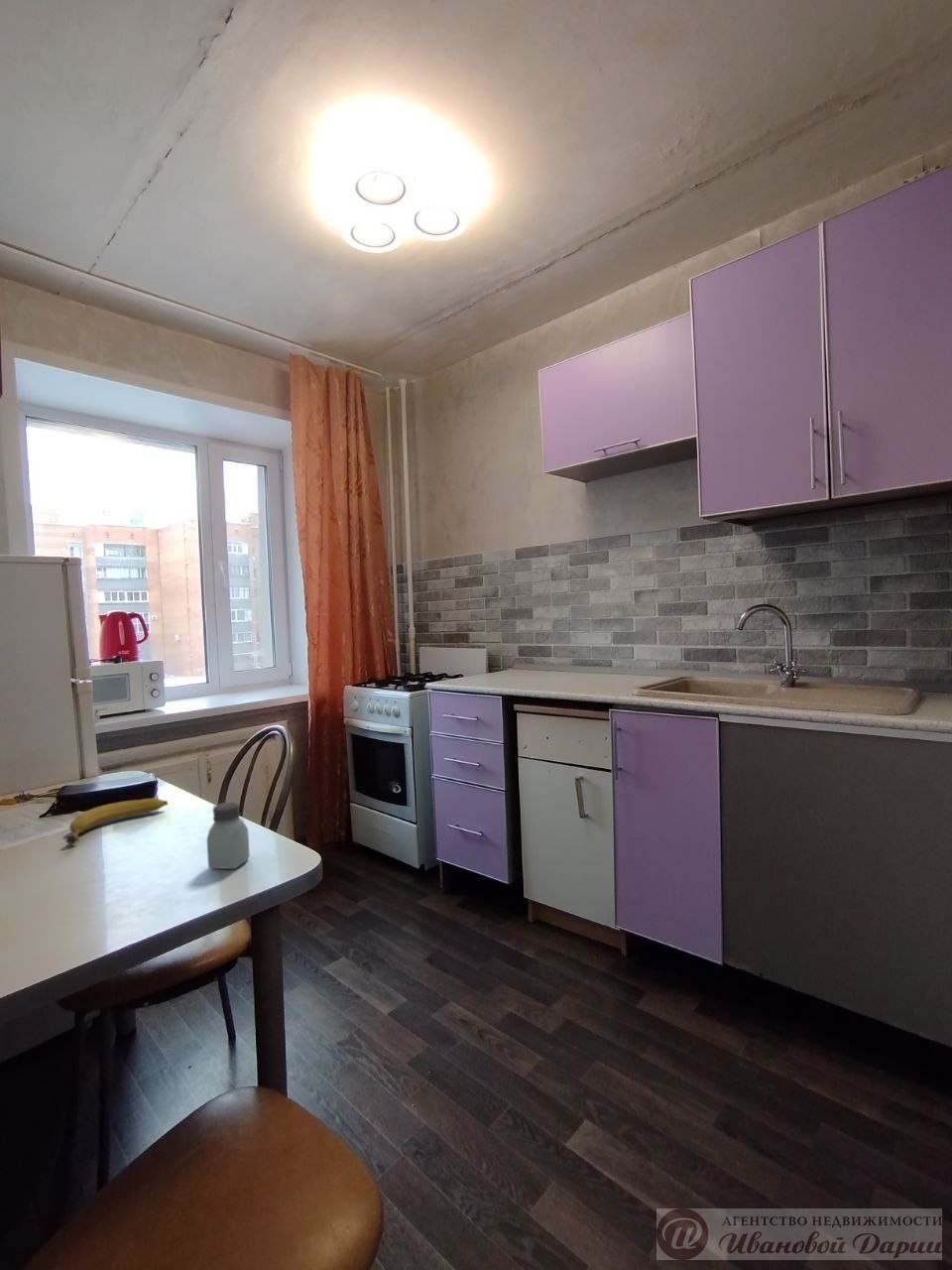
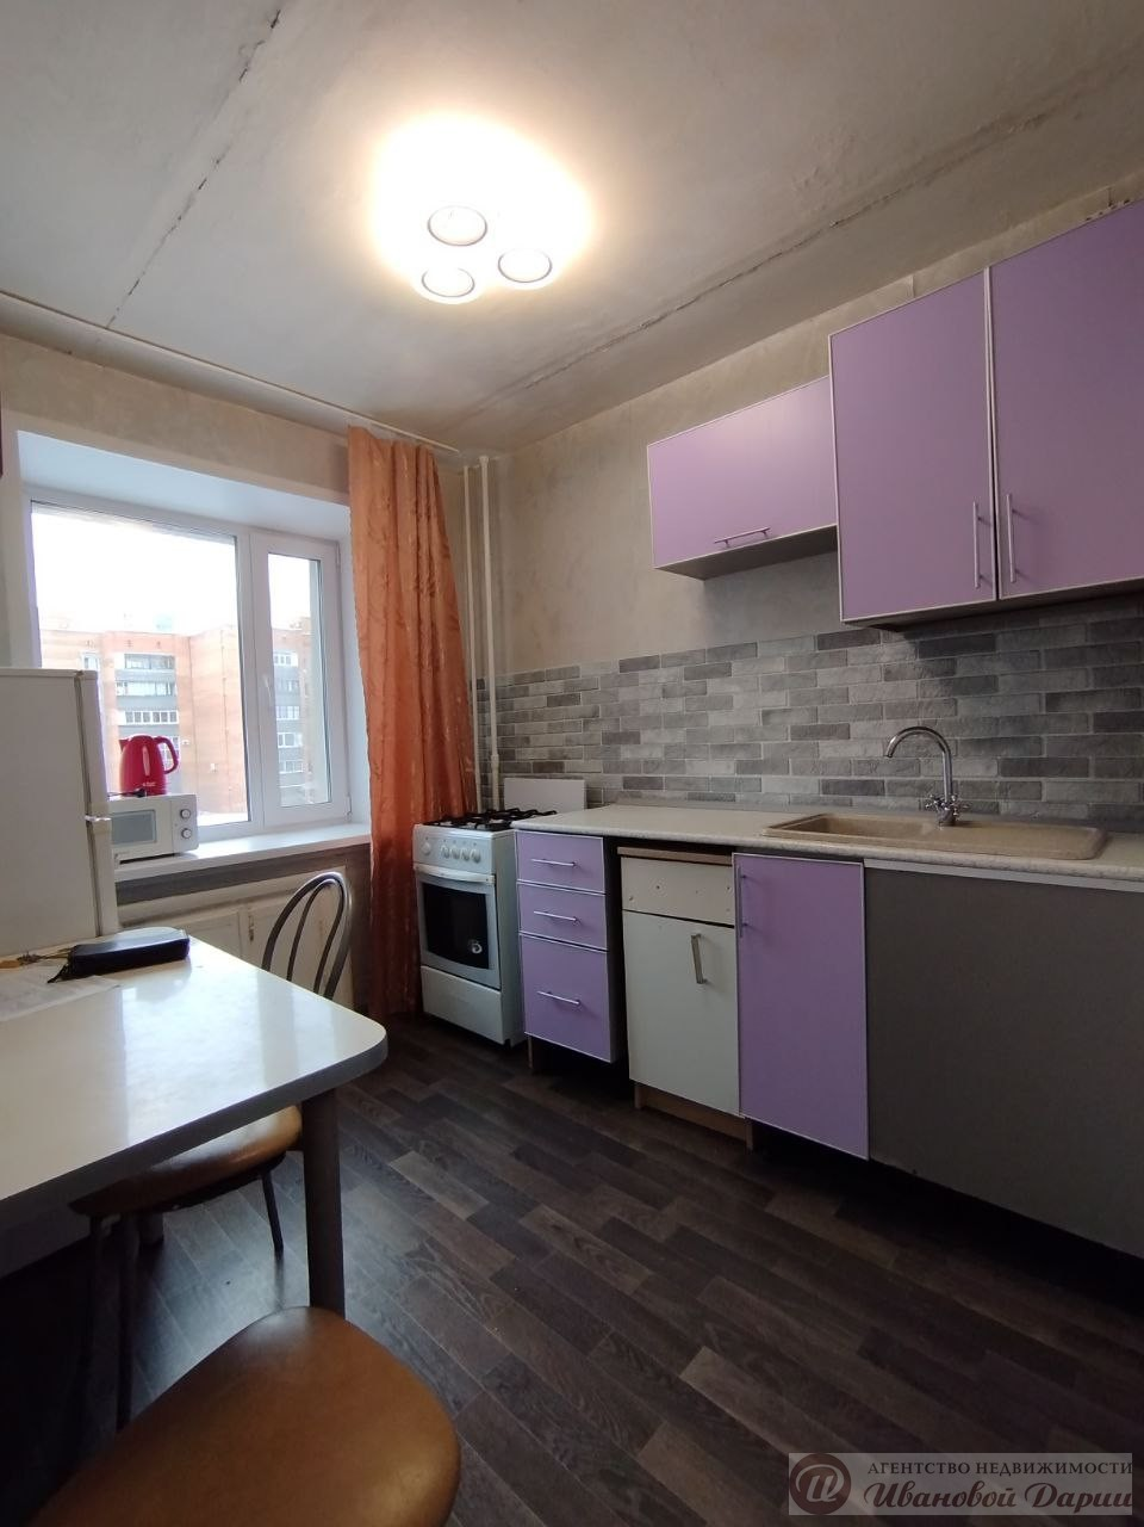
- saltshaker [205,801,251,870]
- fruit [65,798,169,845]
